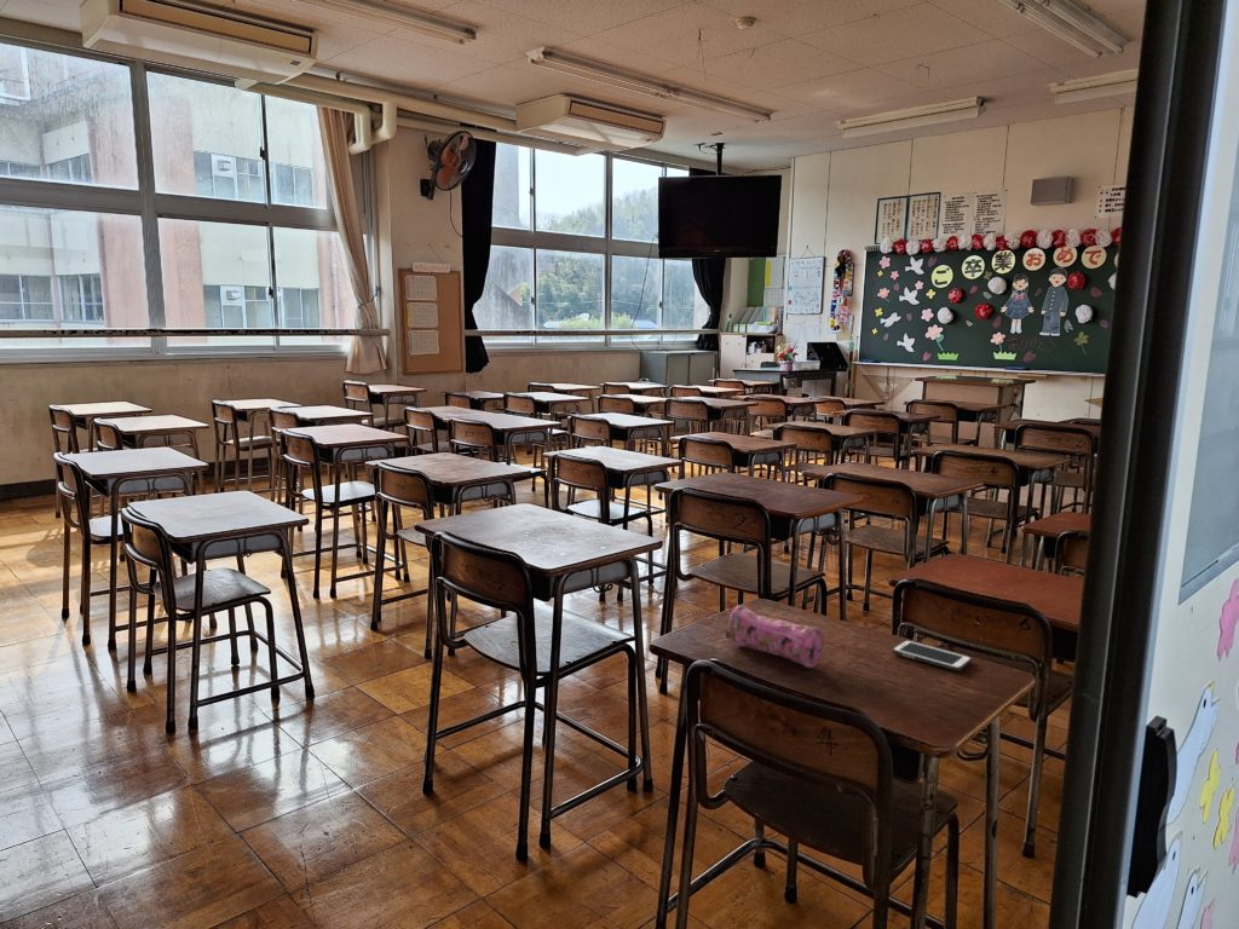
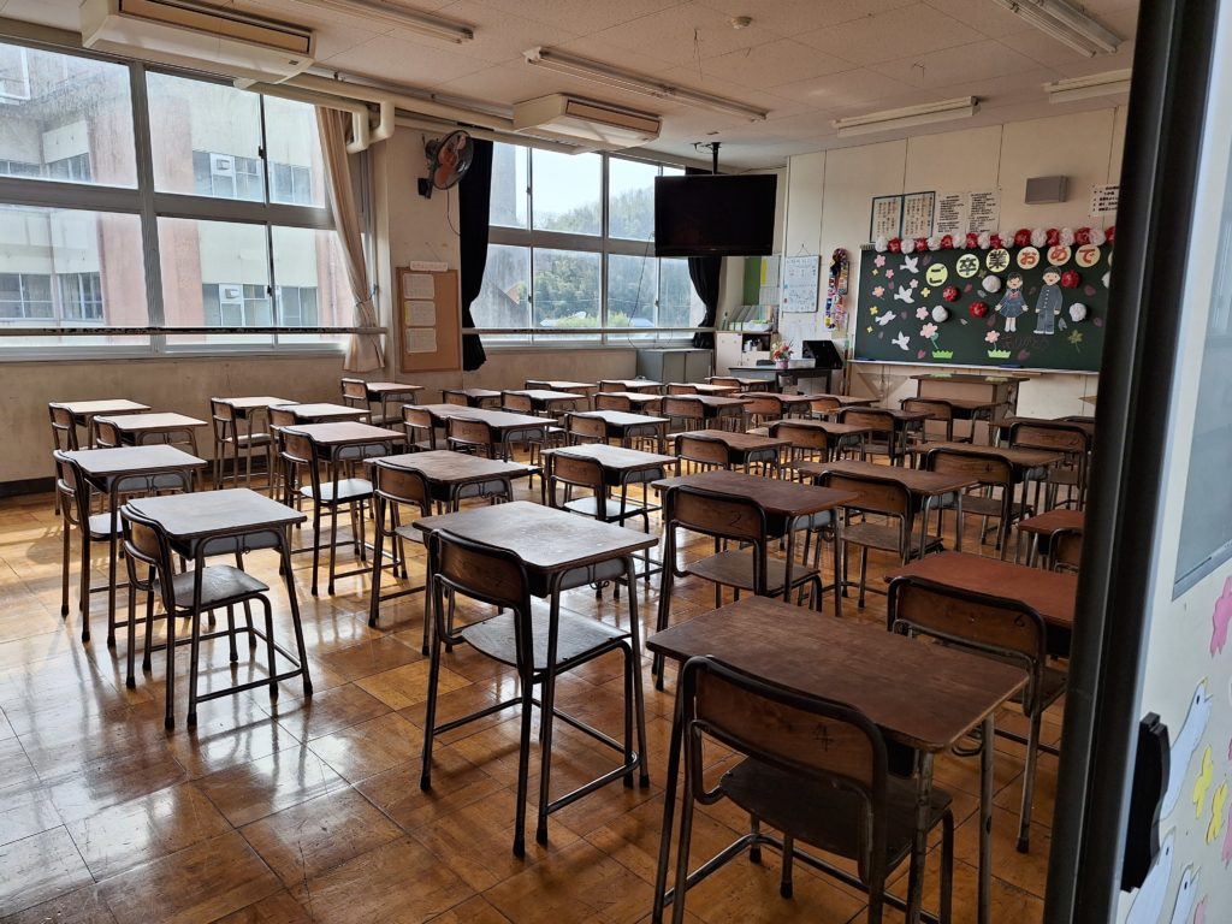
- cell phone [891,639,973,673]
- pencil case [724,604,825,669]
